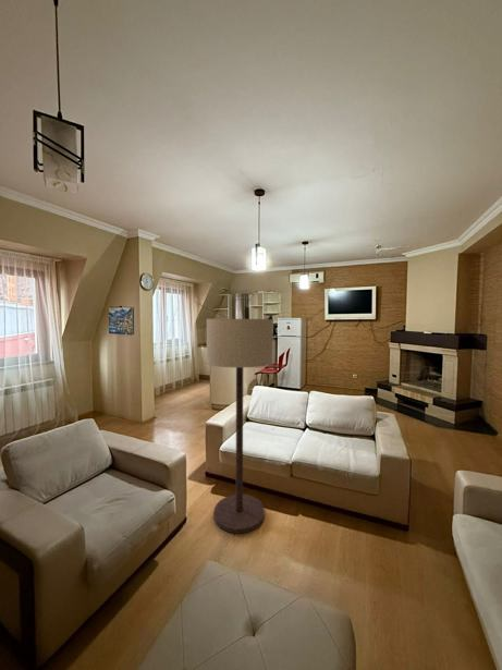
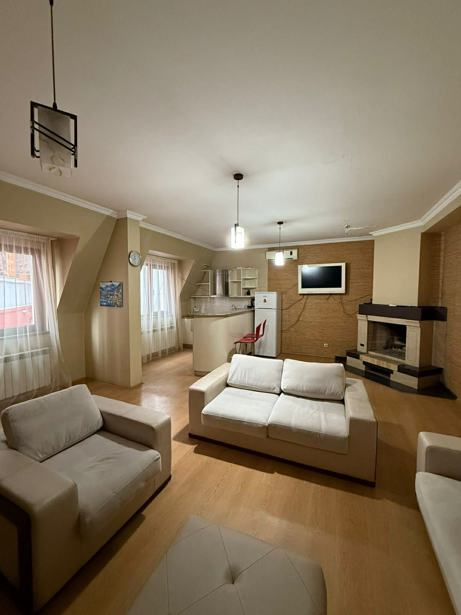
- floor lamp [206,318,274,535]
